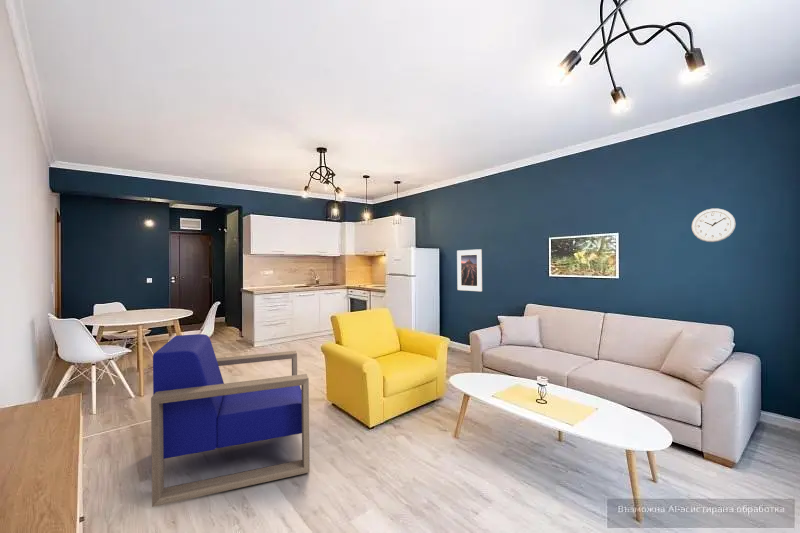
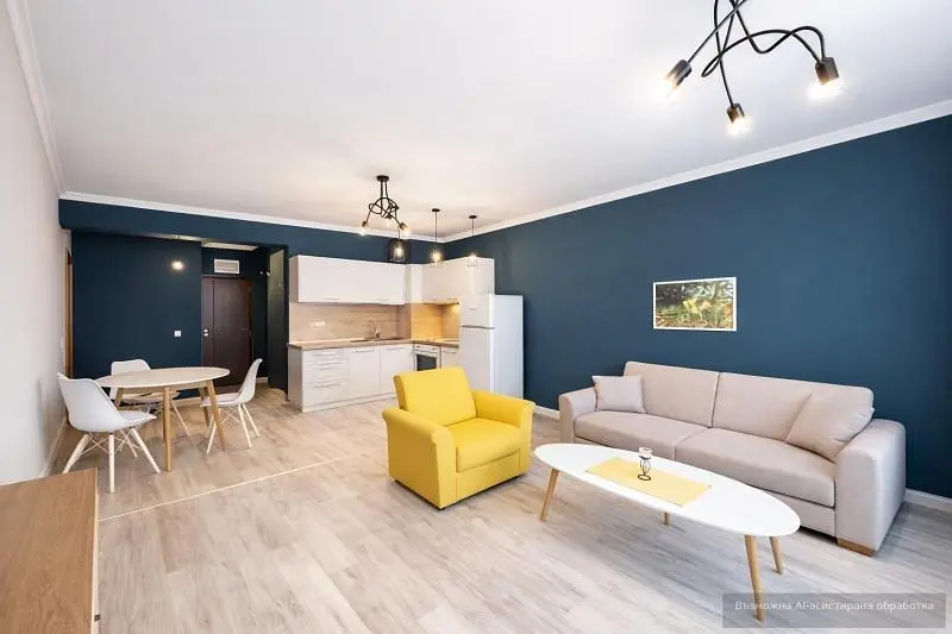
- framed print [456,248,483,292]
- wall clock [691,208,737,243]
- armchair [150,333,311,508]
